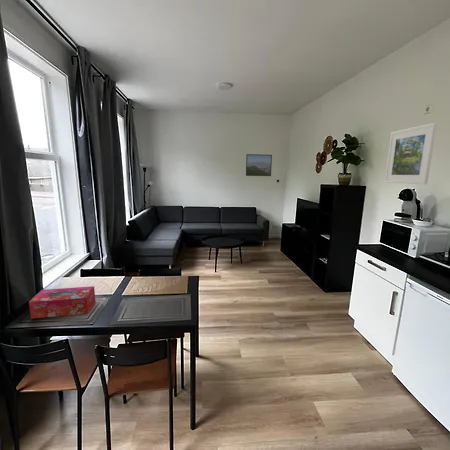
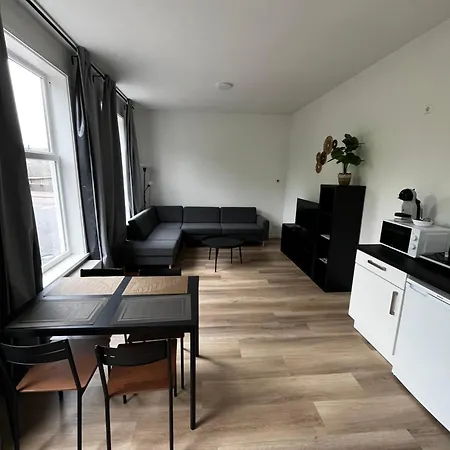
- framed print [384,122,438,185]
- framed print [245,153,273,177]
- tissue box [28,285,96,320]
